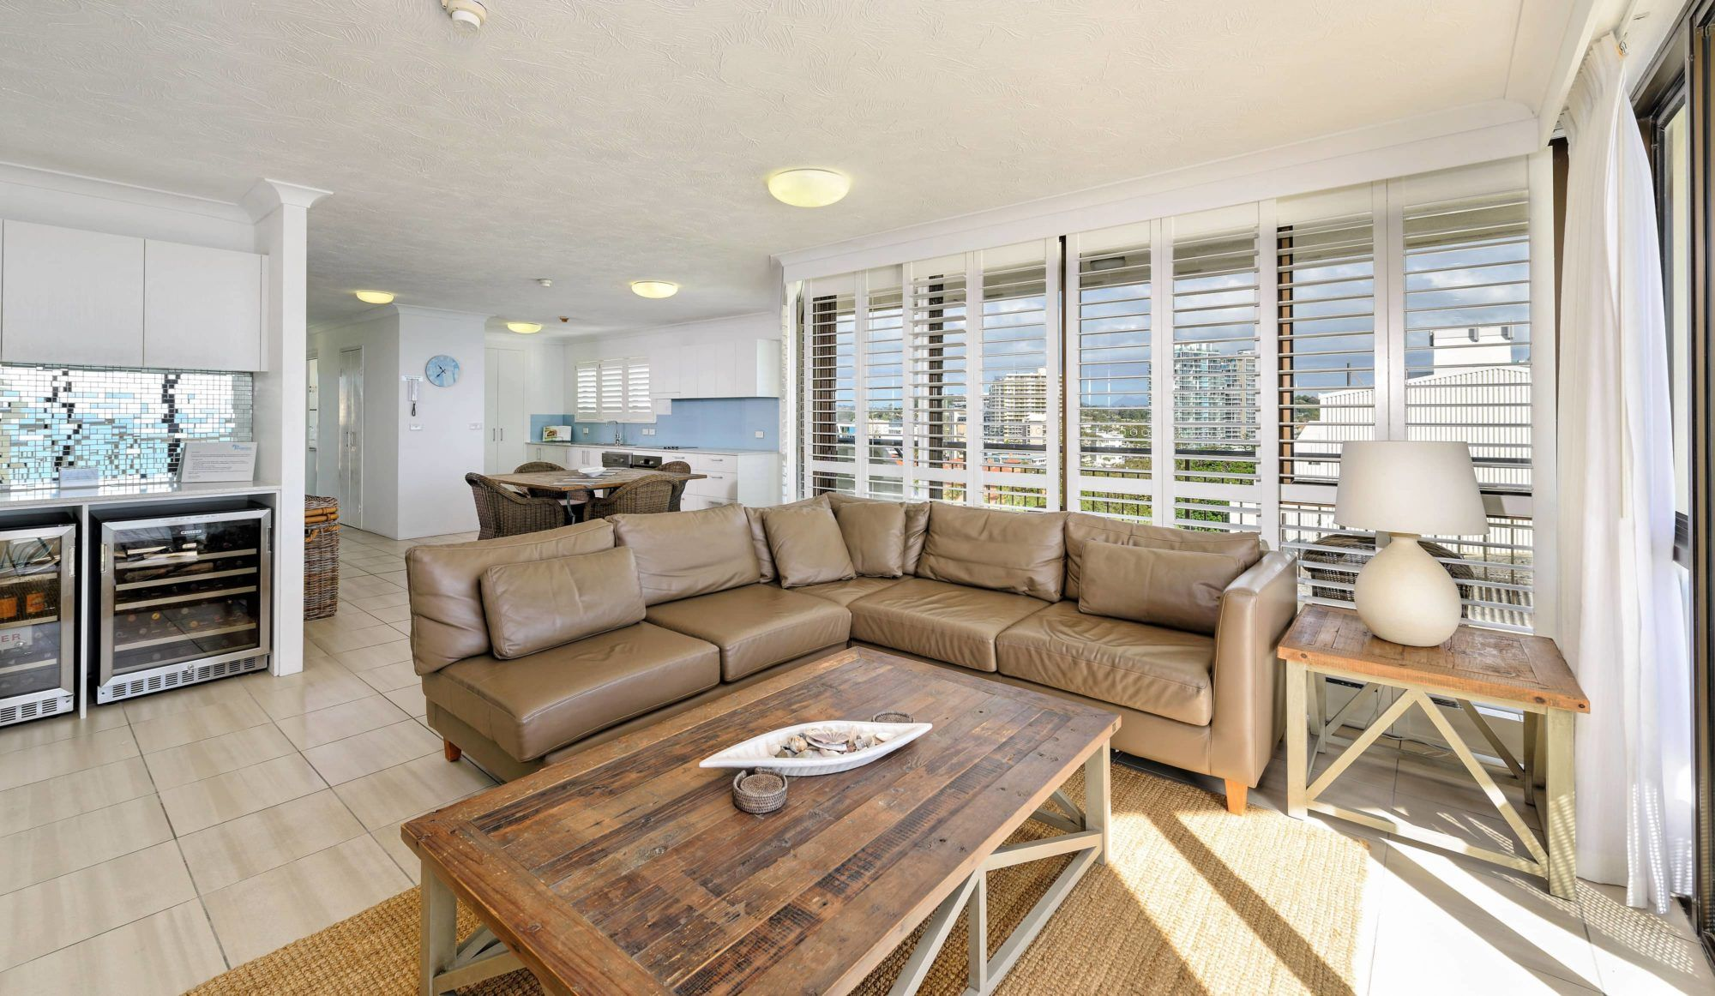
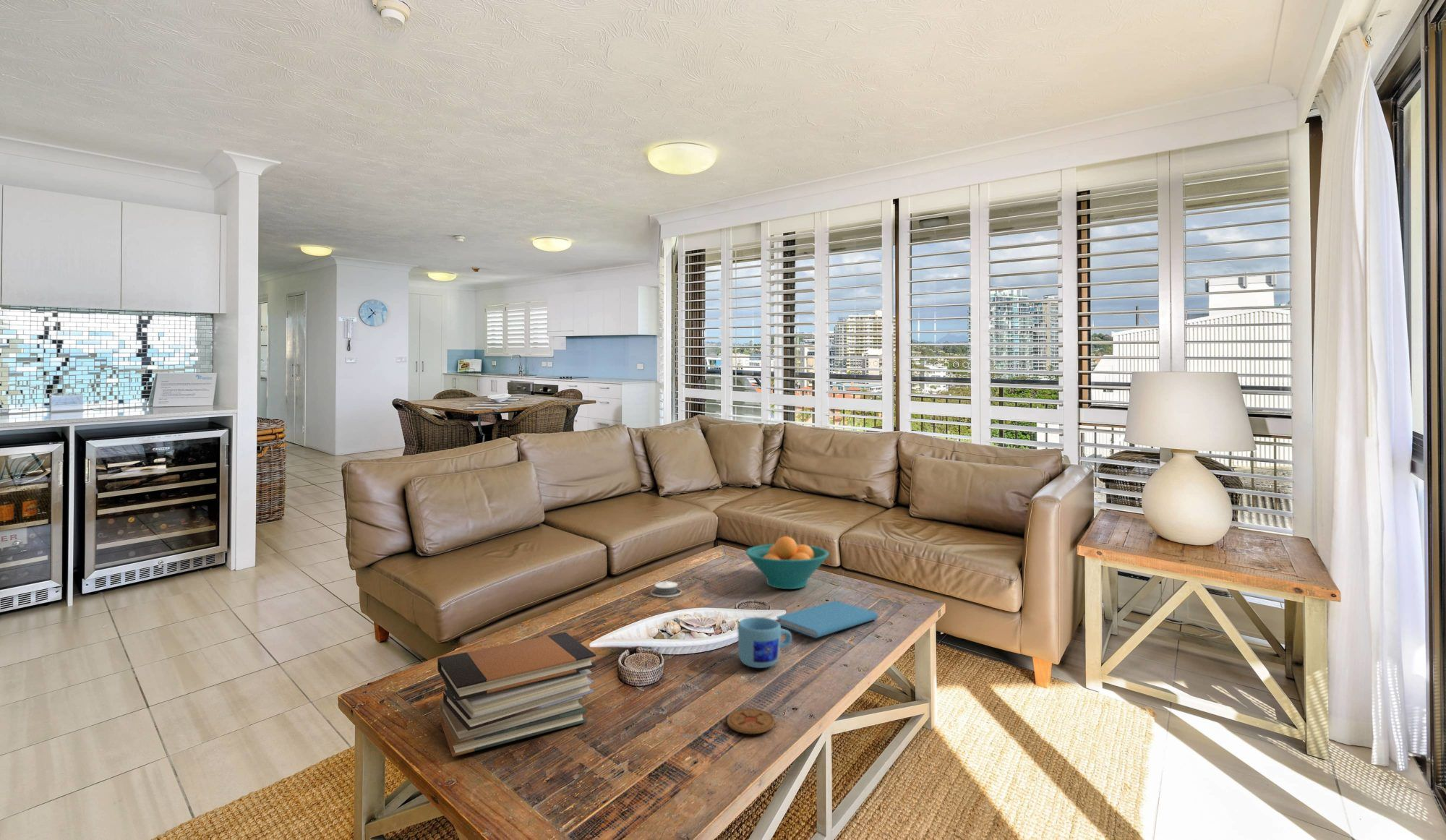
+ book stack [437,631,596,758]
+ book [776,600,879,639]
+ coaster [727,708,775,734]
+ mug [737,617,792,669]
+ fruit bowl [745,536,830,590]
+ architectural model [650,578,683,598]
